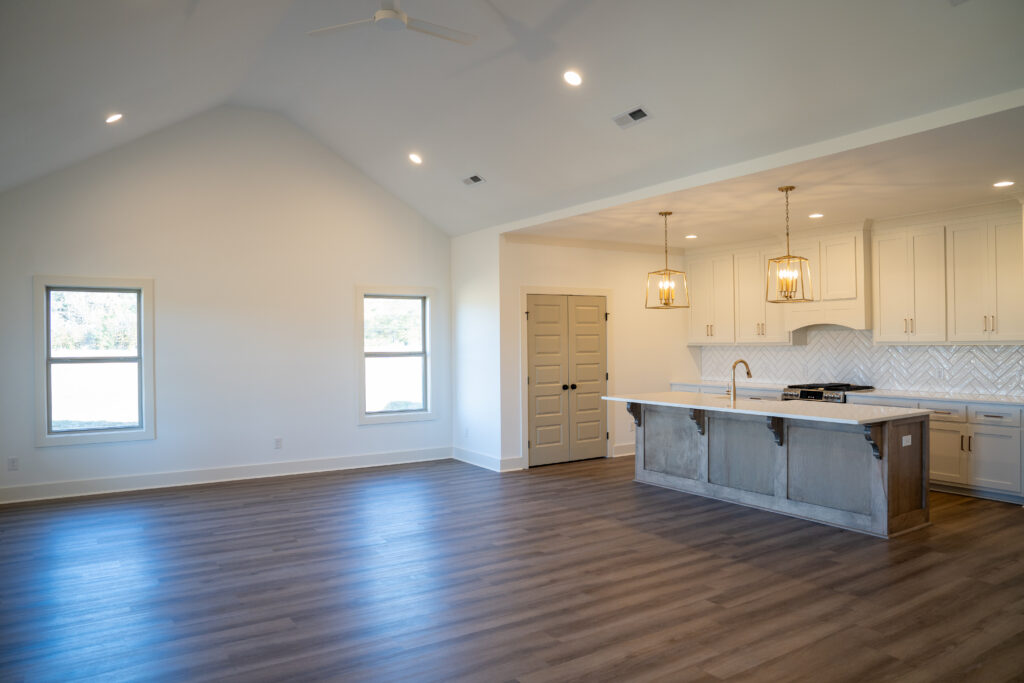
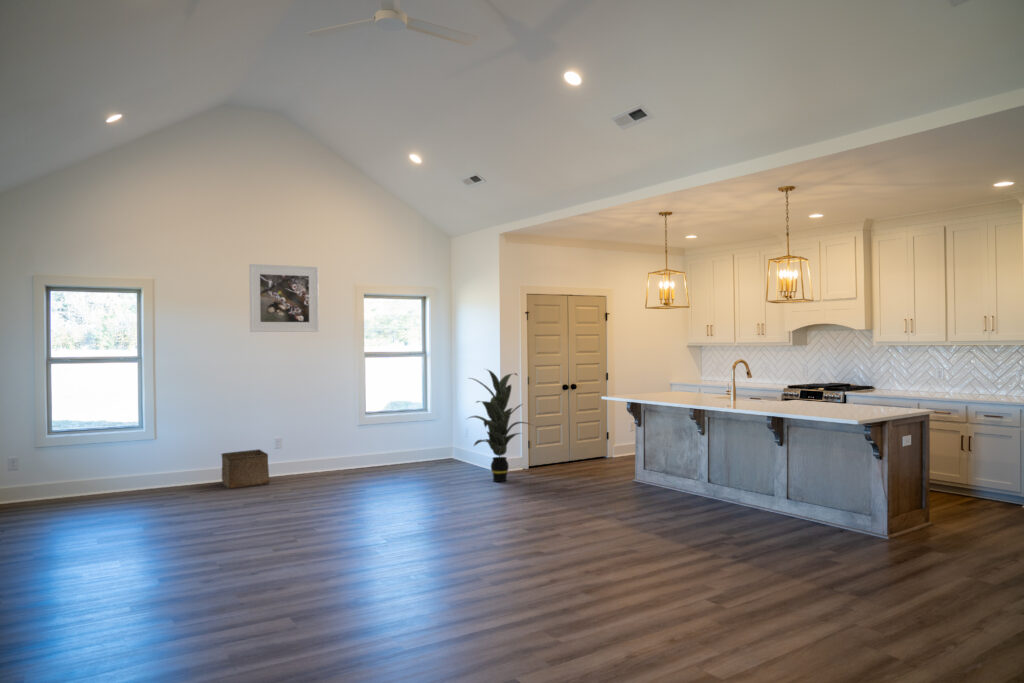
+ storage bin [220,448,270,489]
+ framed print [248,263,320,333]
+ indoor plant [466,368,533,483]
